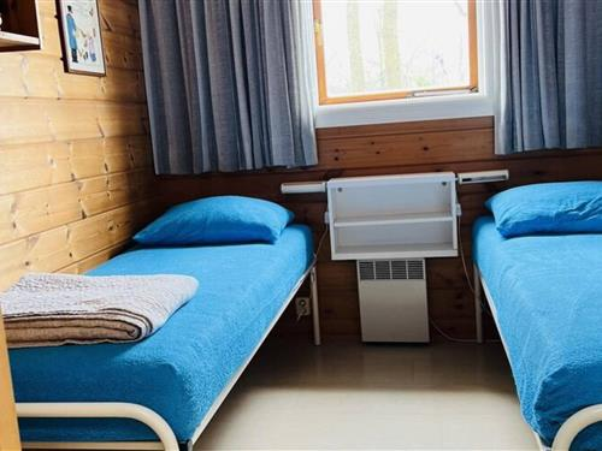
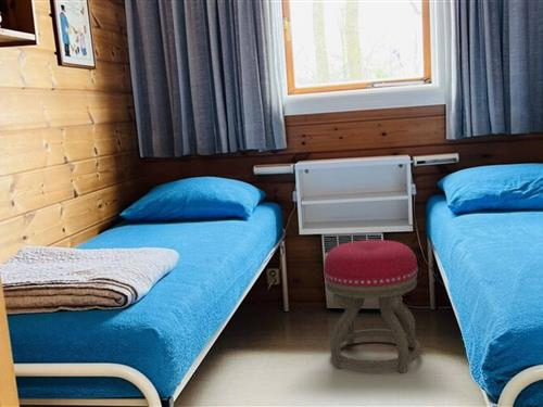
+ stool [323,239,421,373]
